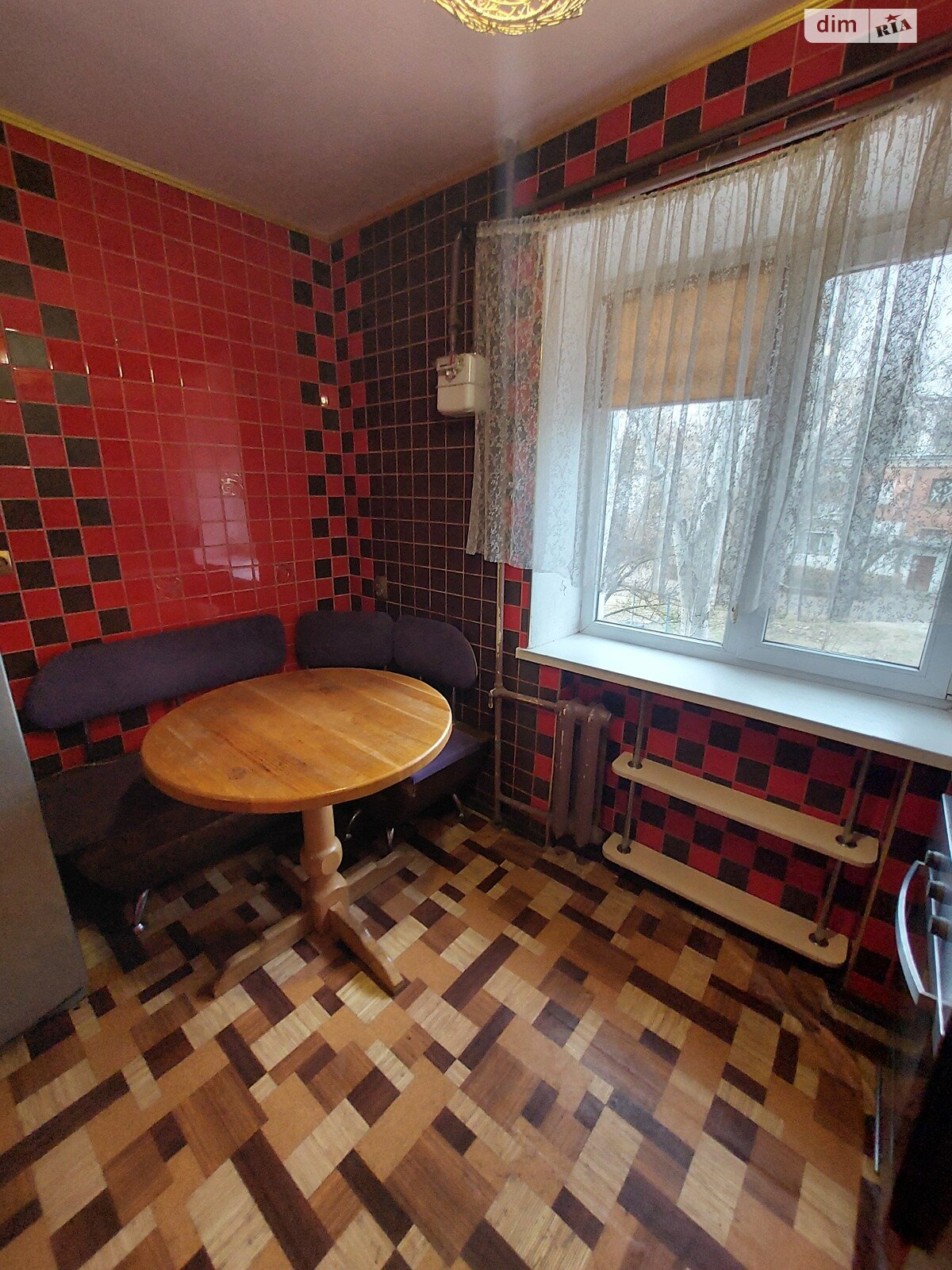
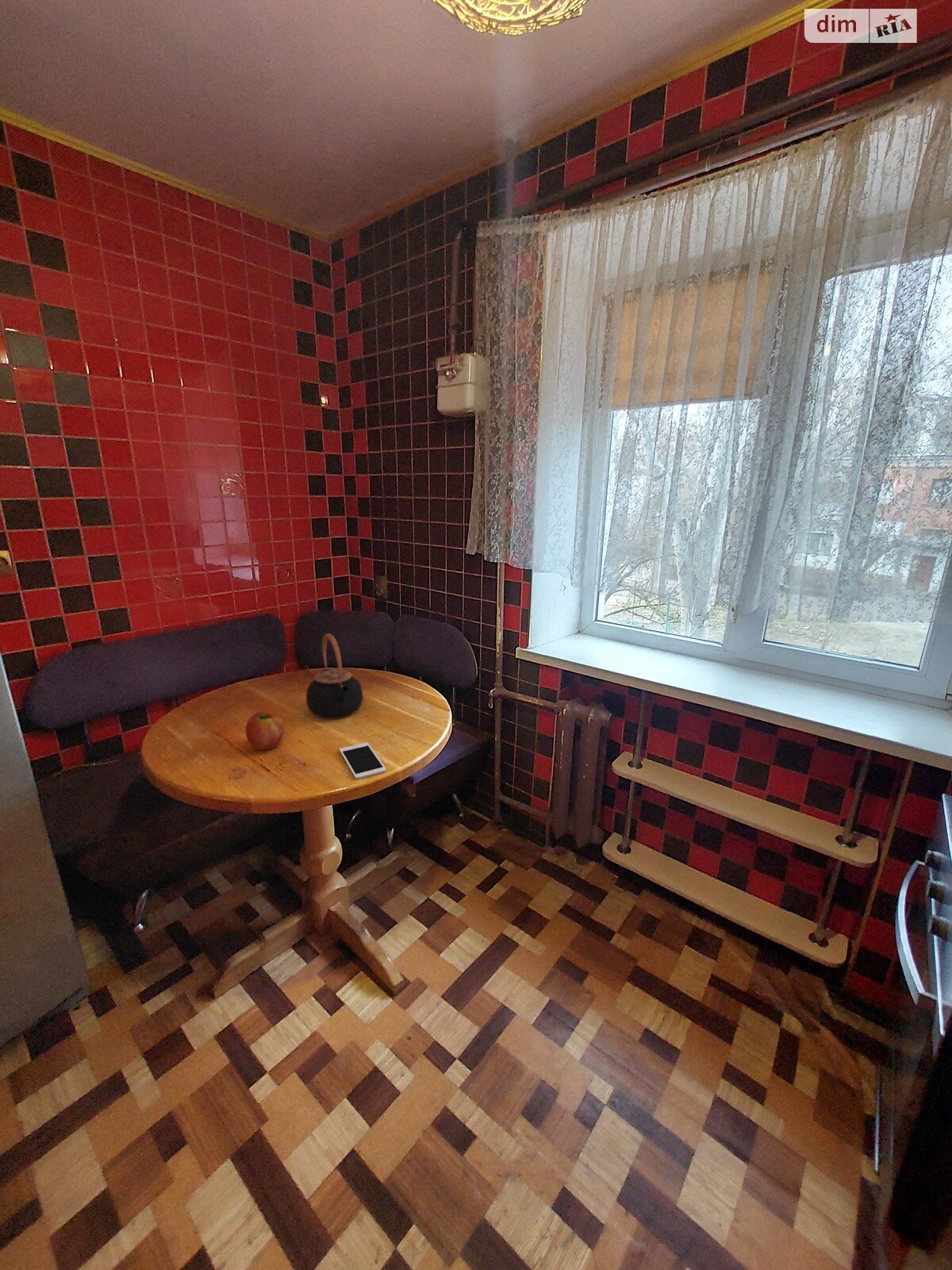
+ fruit [244,711,285,751]
+ cell phone [339,741,387,779]
+ teapot [305,633,364,720]
